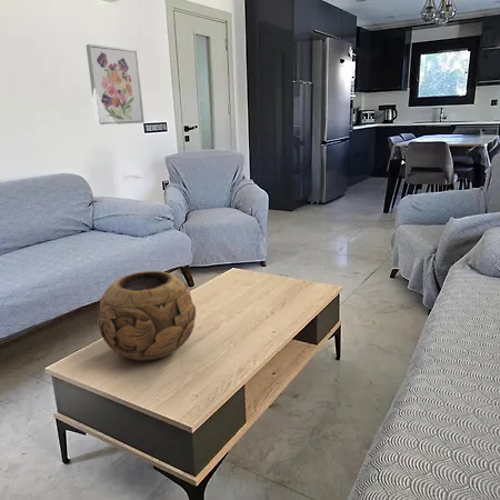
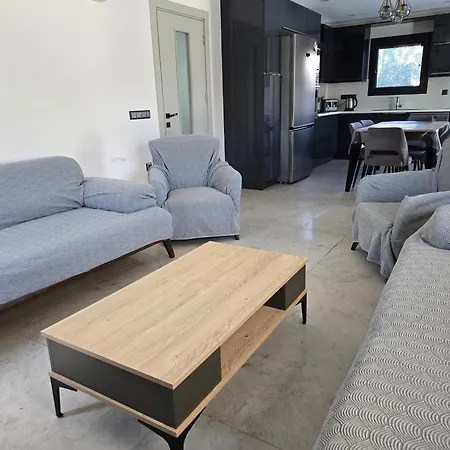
- wall art [86,43,146,127]
- decorative bowl [97,270,197,362]
